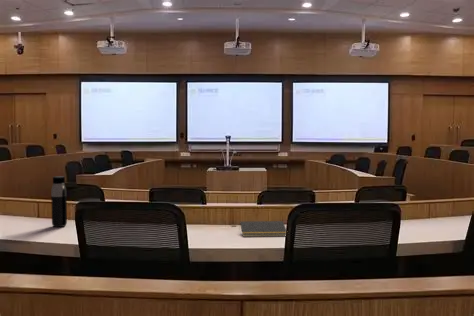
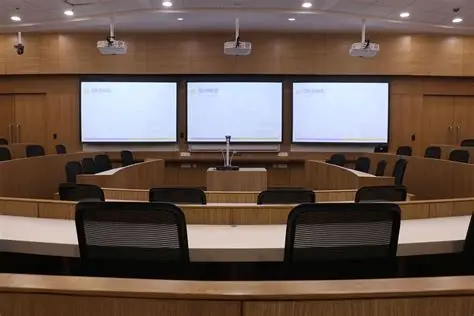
- water bottle [50,175,68,228]
- notepad [238,220,287,238]
